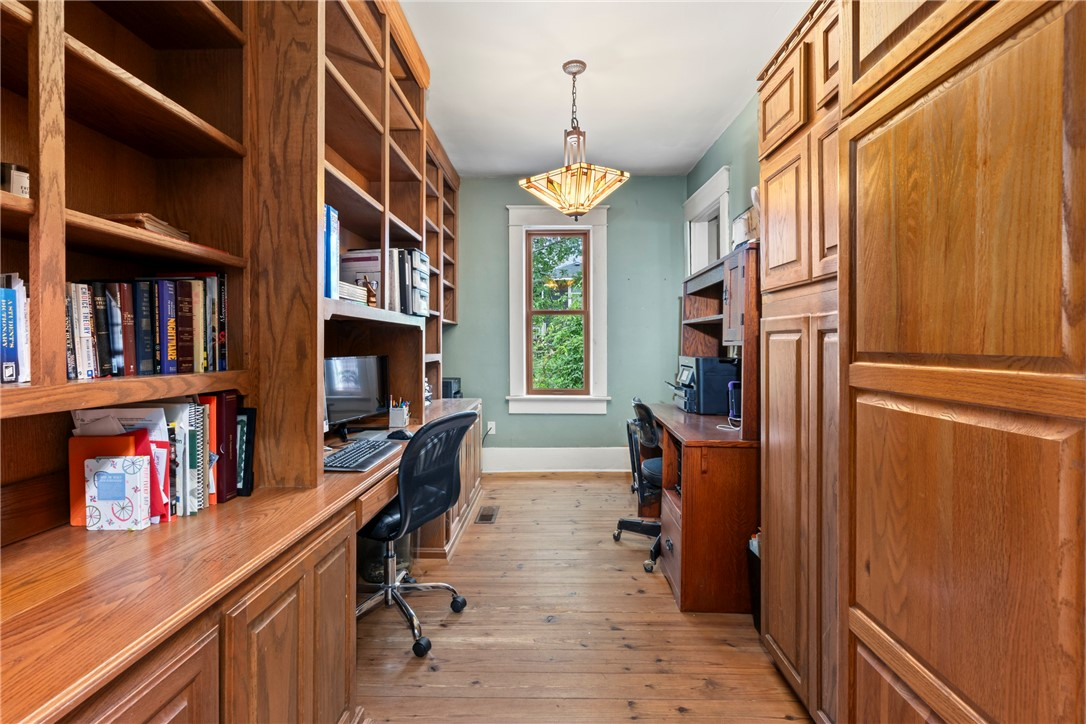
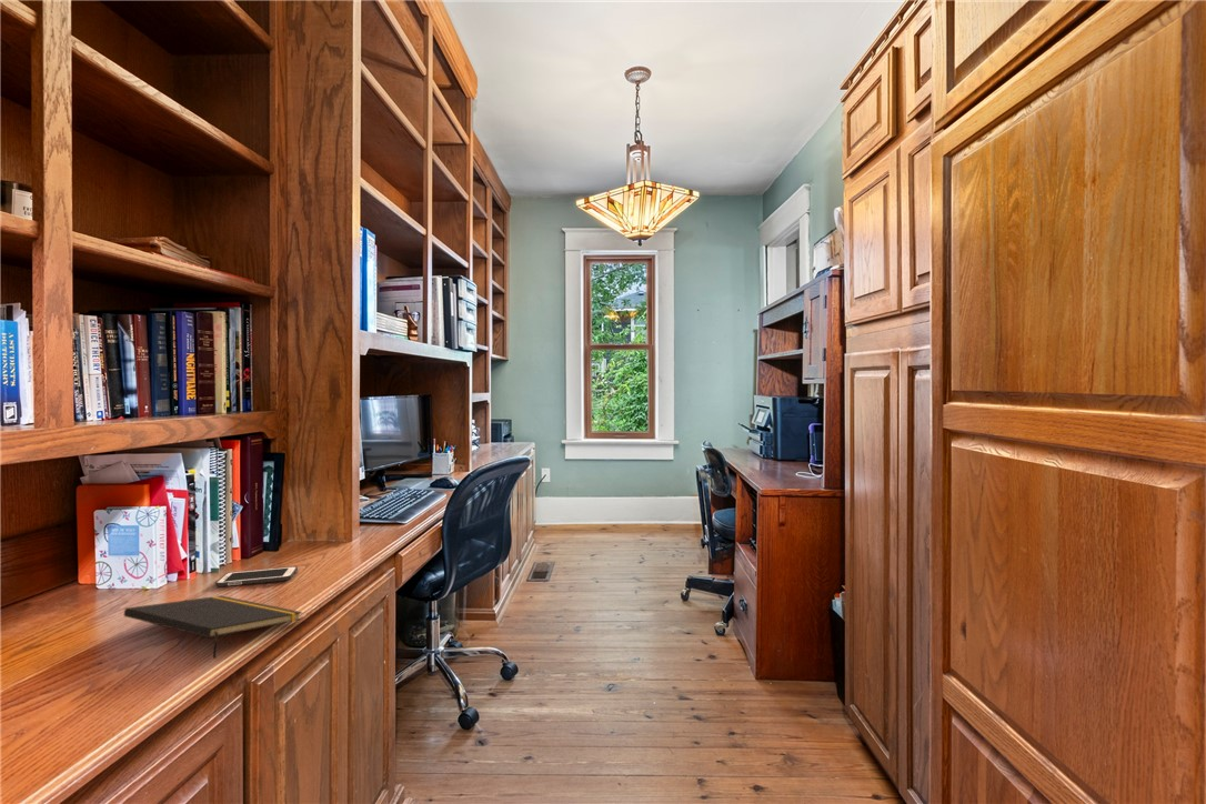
+ cell phone [214,565,299,587]
+ notepad [123,595,303,660]
